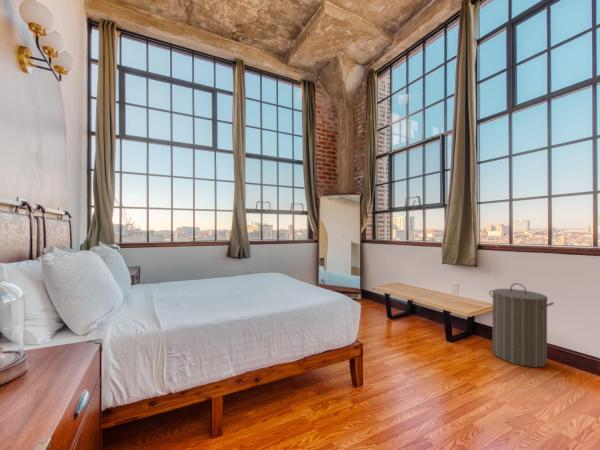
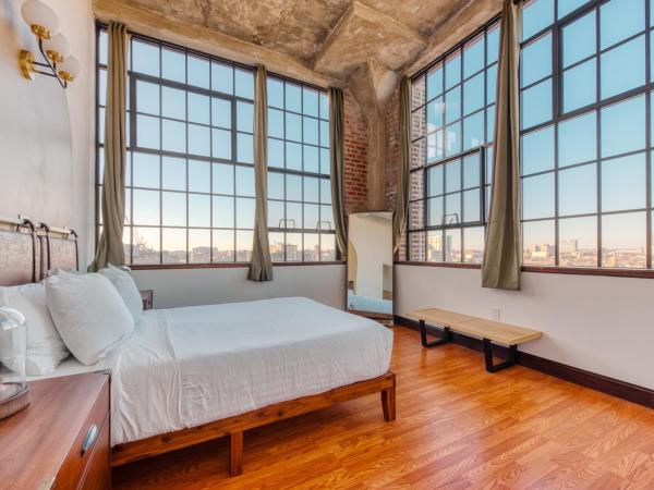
- laundry hamper [488,282,555,368]
